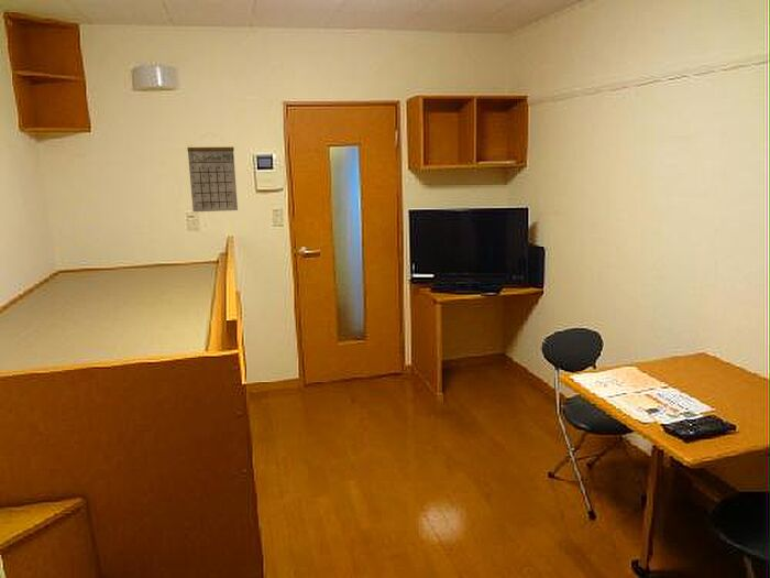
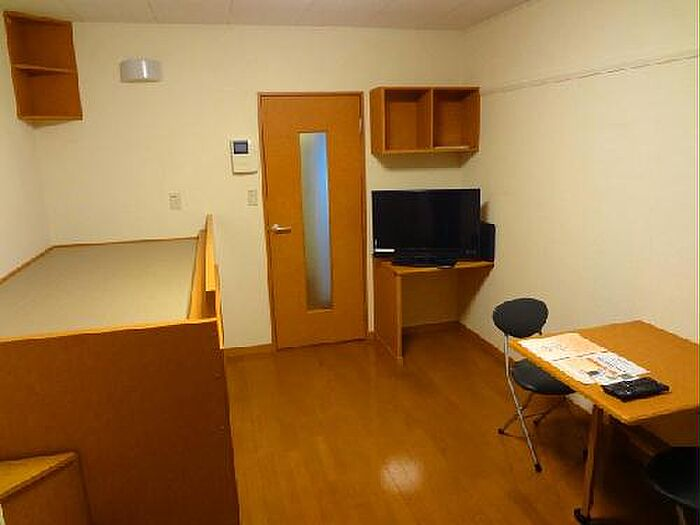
- calendar [186,131,239,212]
